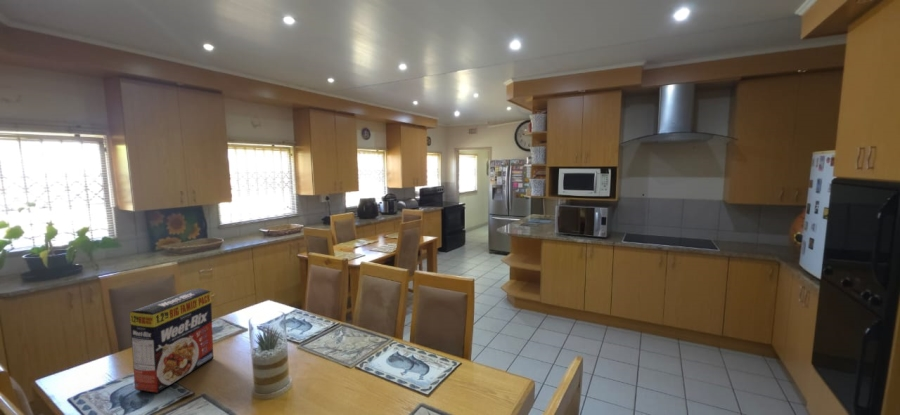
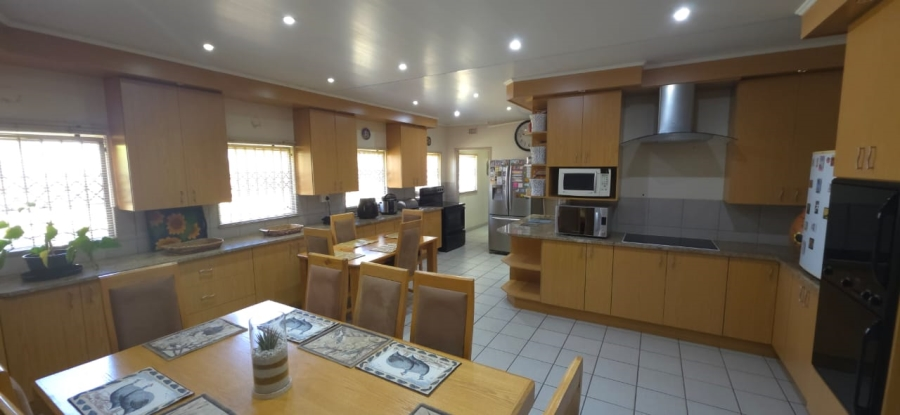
- cereal box [129,287,214,394]
